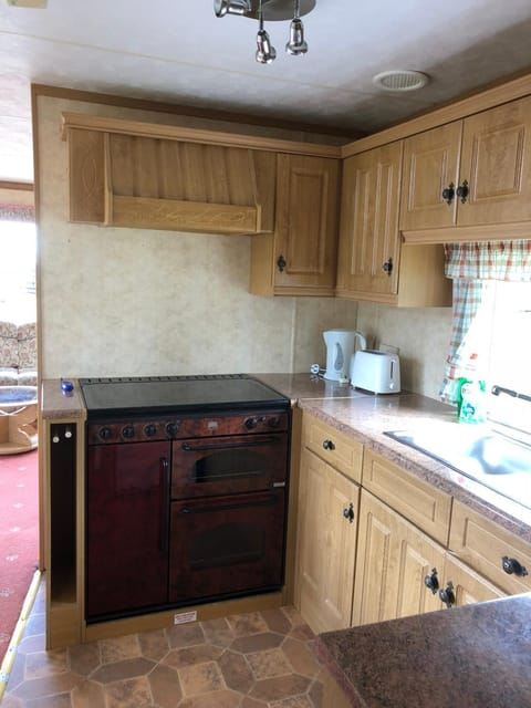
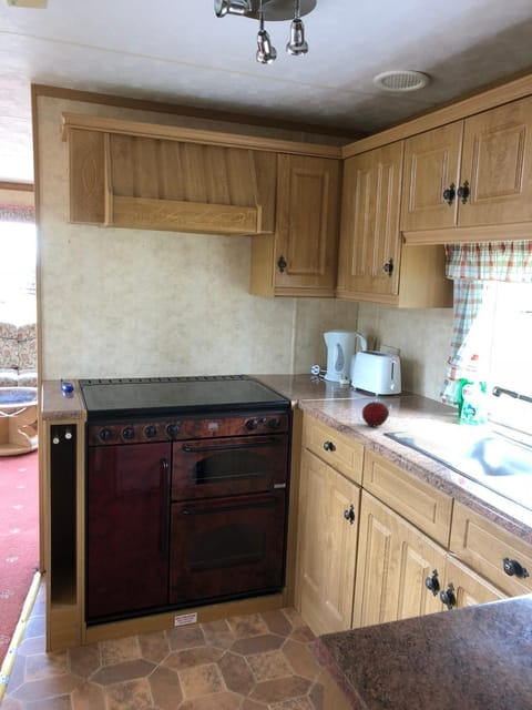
+ fruit [361,400,390,427]
